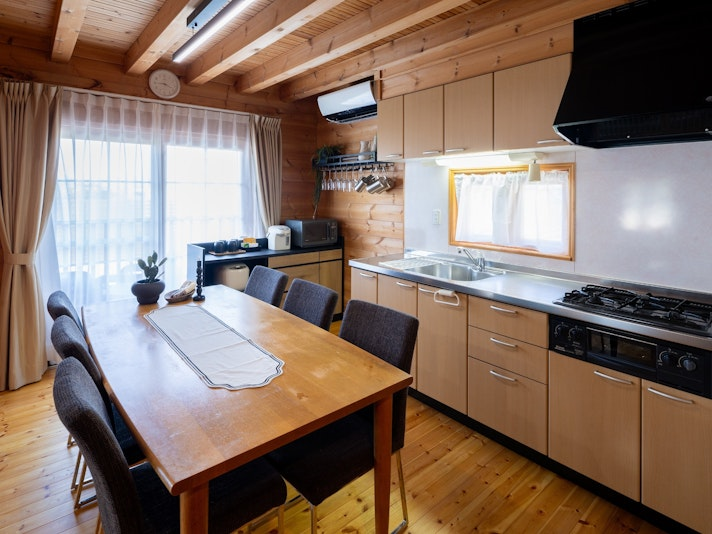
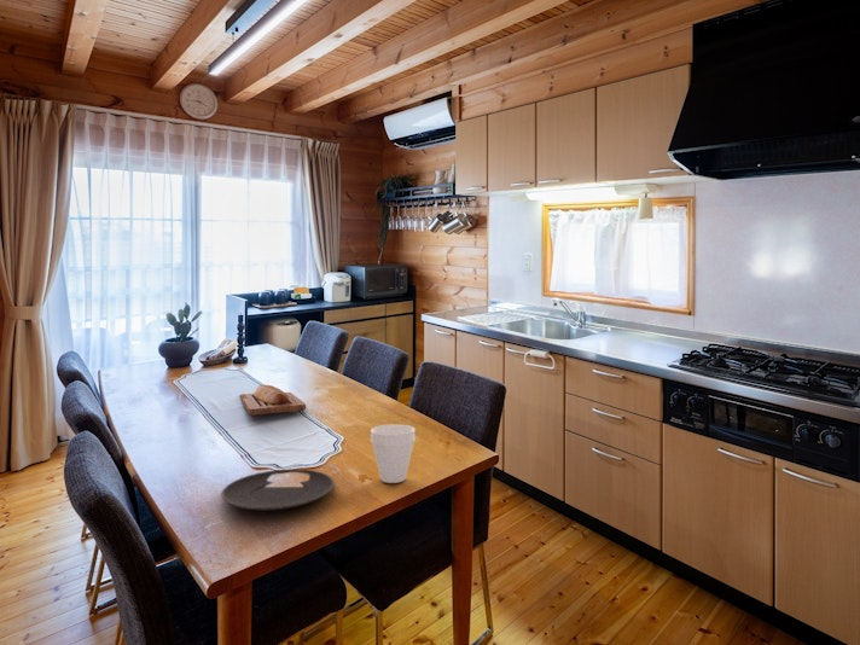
+ bread loaf [239,384,307,416]
+ cup [370,423,417,484]
+ plate [220,467,336,512]
